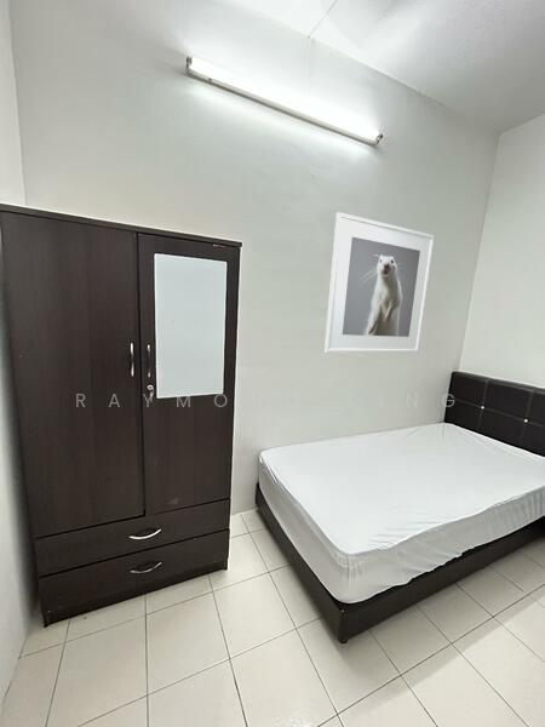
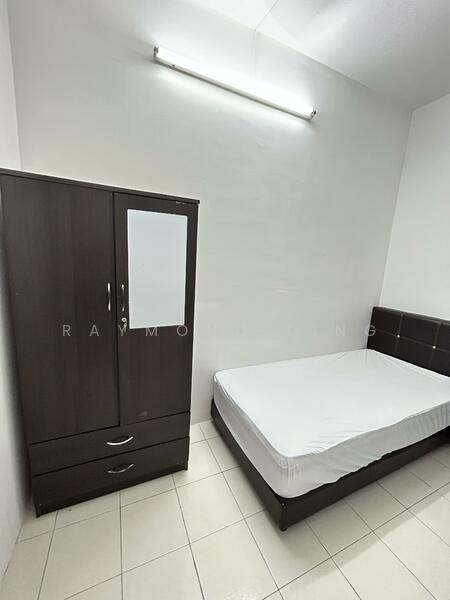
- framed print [323,211,436,354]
